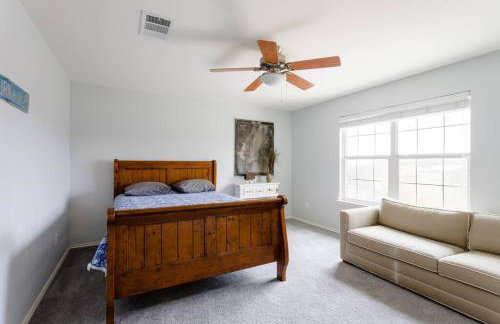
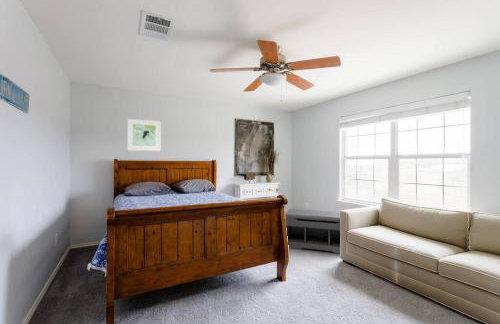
+ bench [284,208,341,255]
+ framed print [126,118,162,152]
